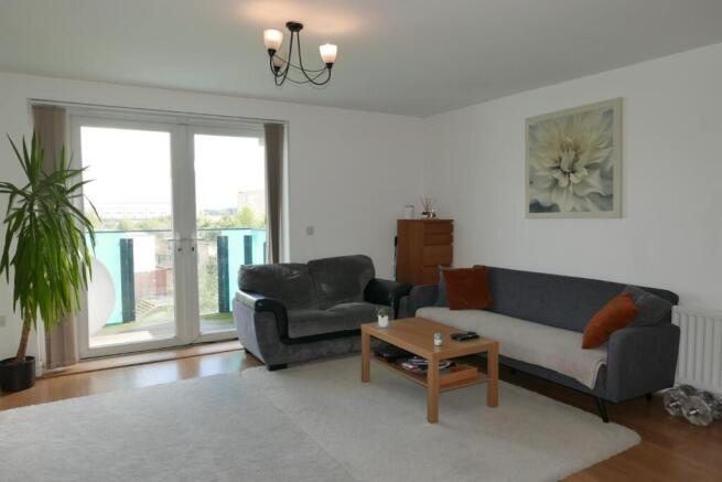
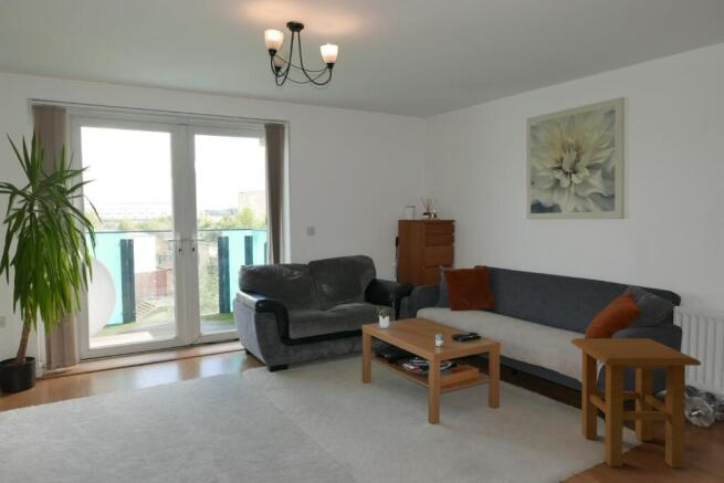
+ side table [570,337,702,469]
